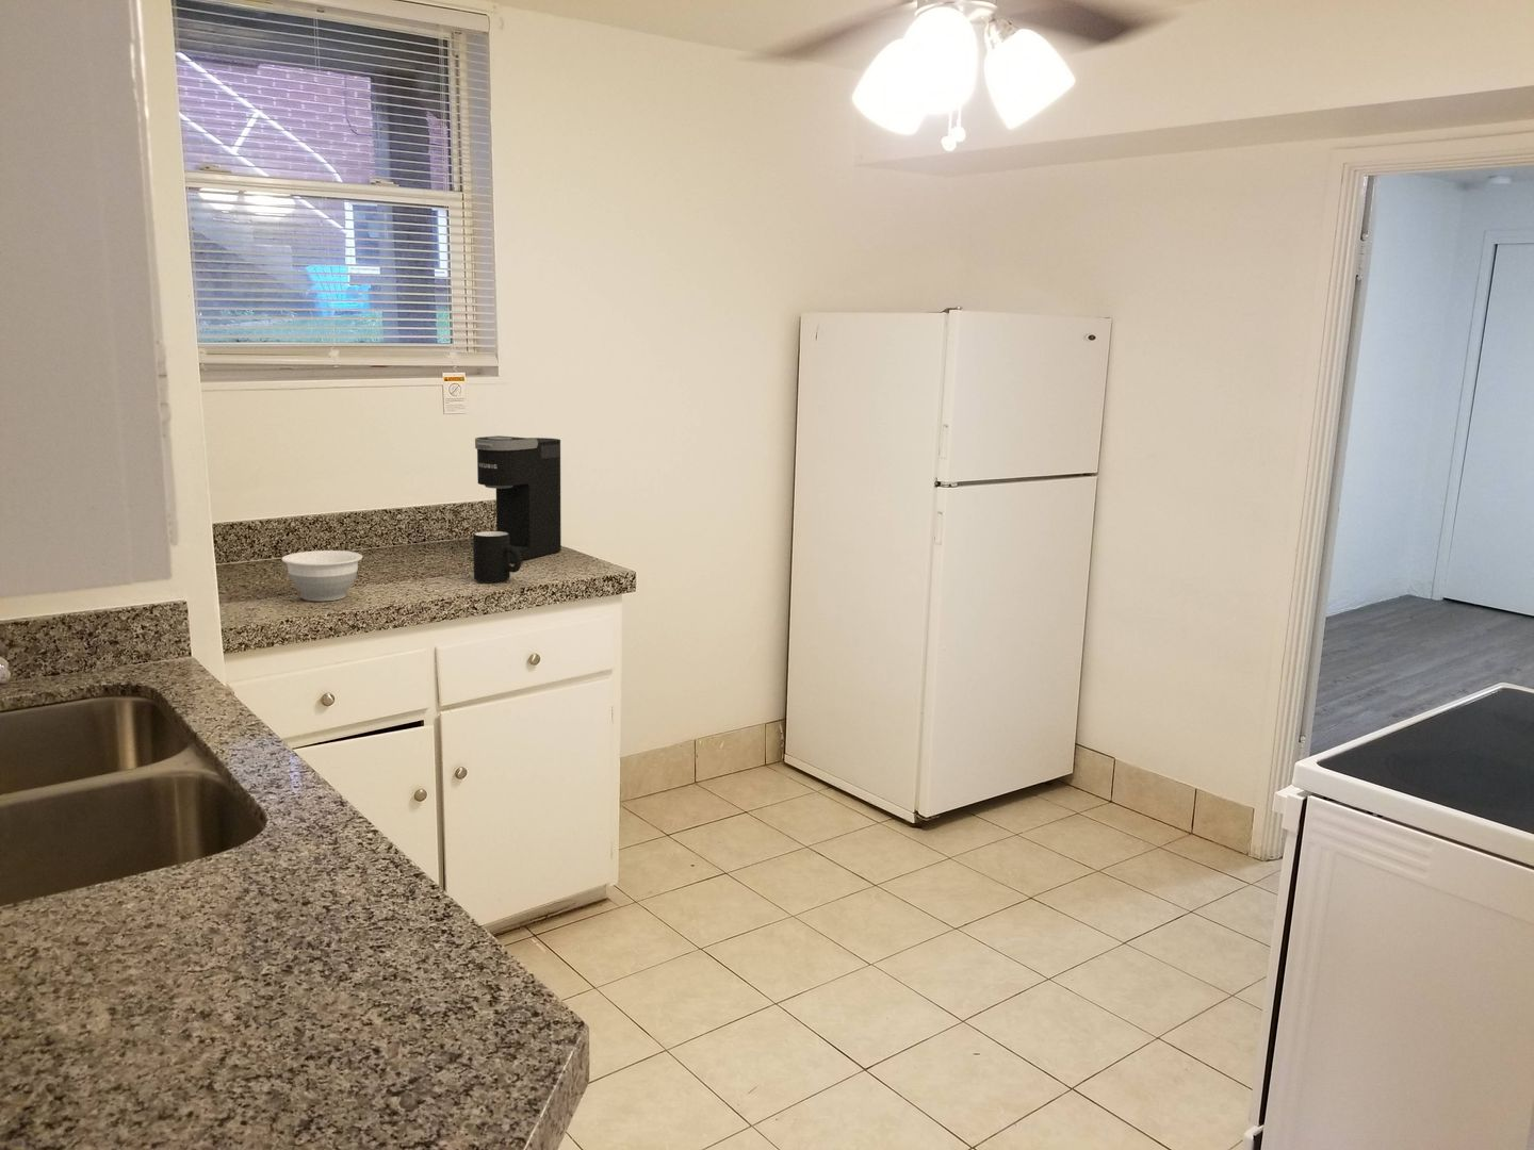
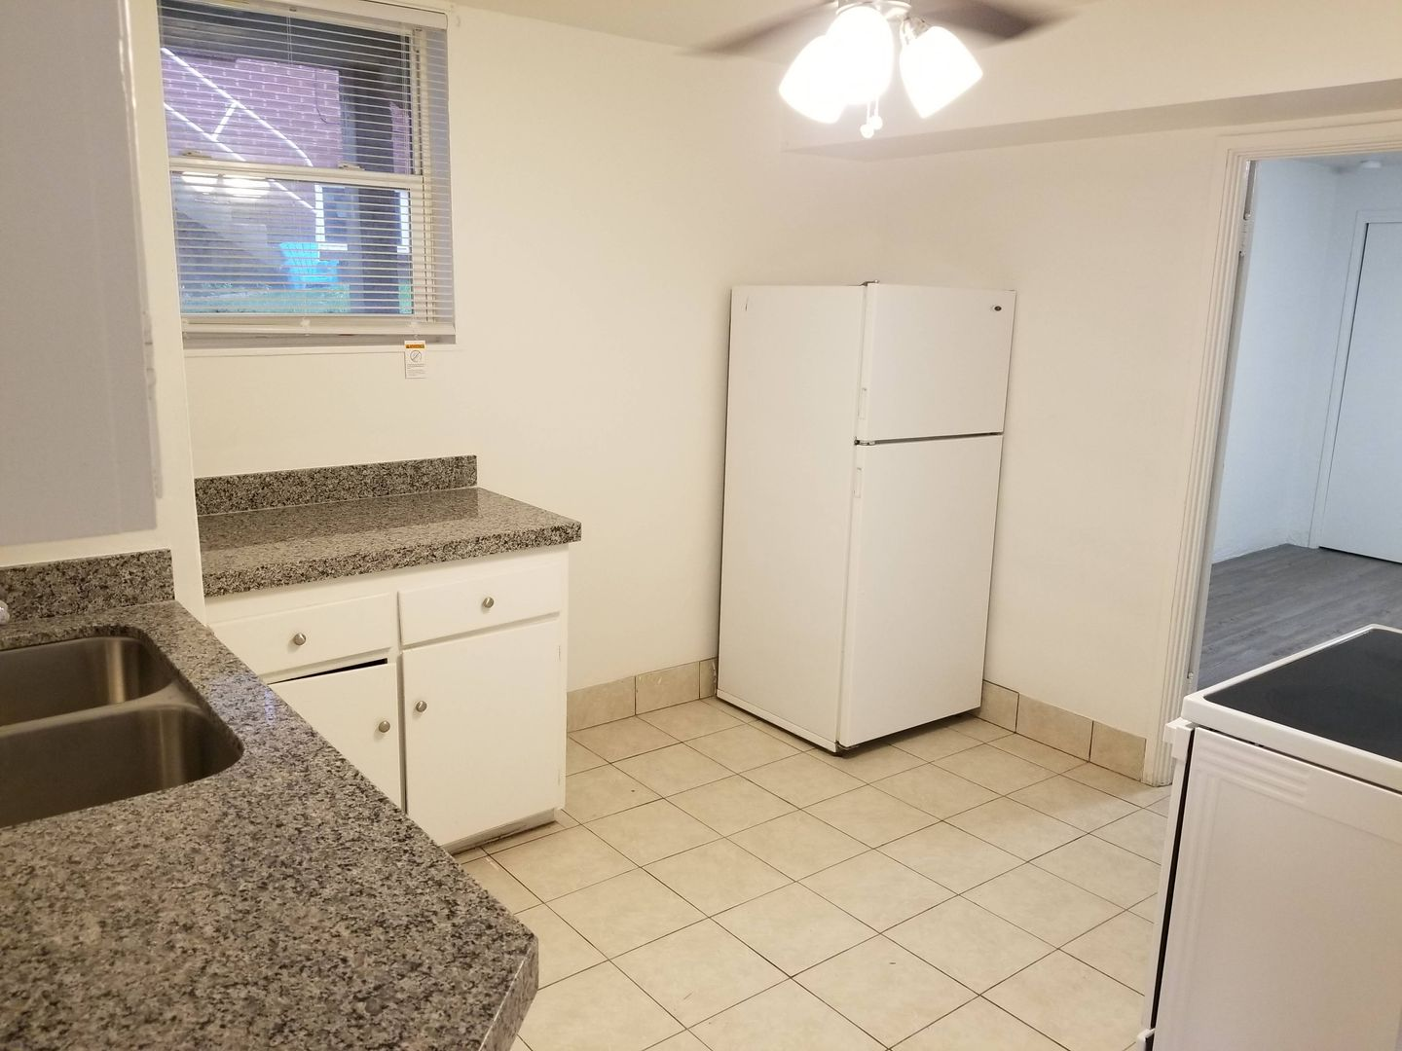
- bowl [281,550,364,602]
- coffee maker [473,435,563,563]
- mug [472,530,523,583]
